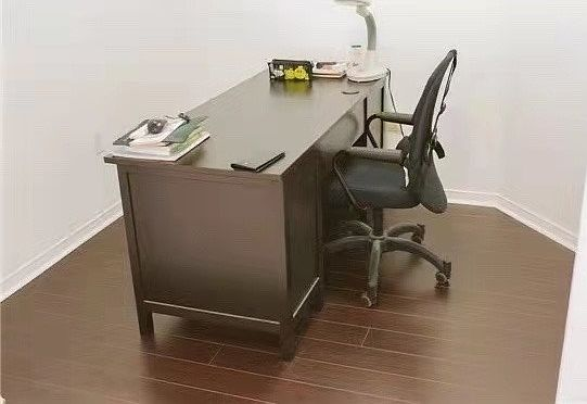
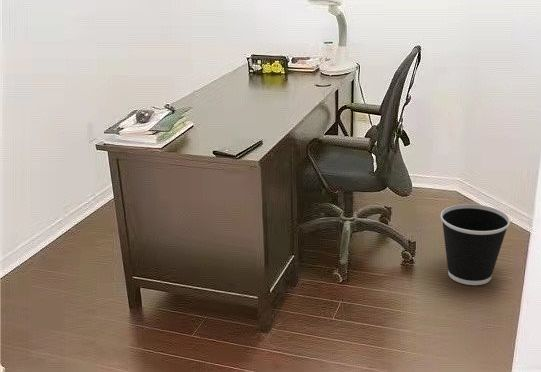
+ wastebasket [440,203,511,286]
